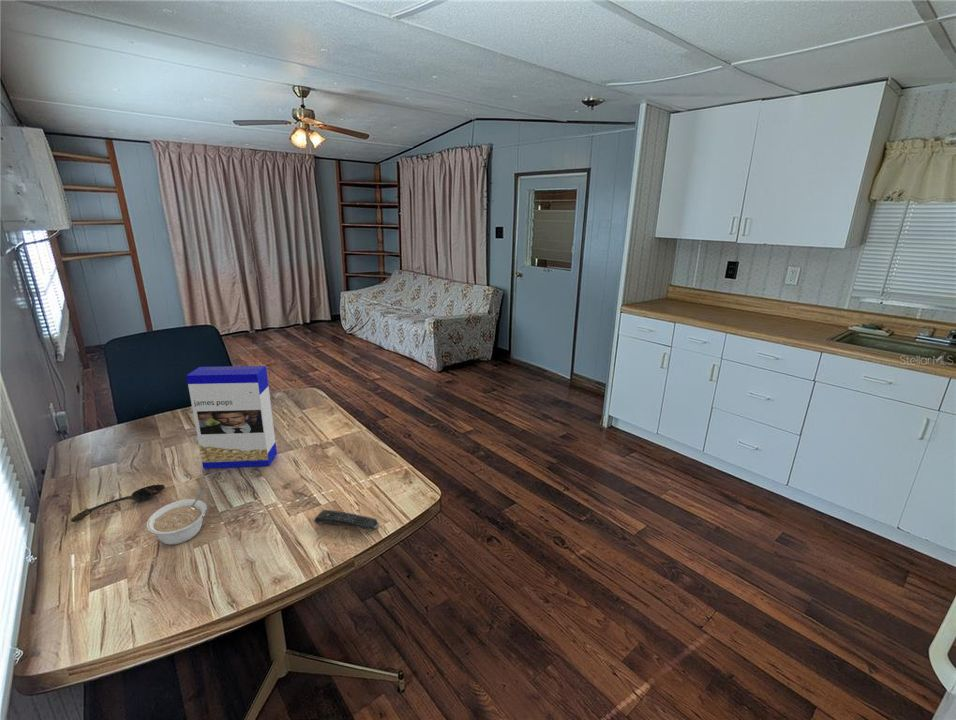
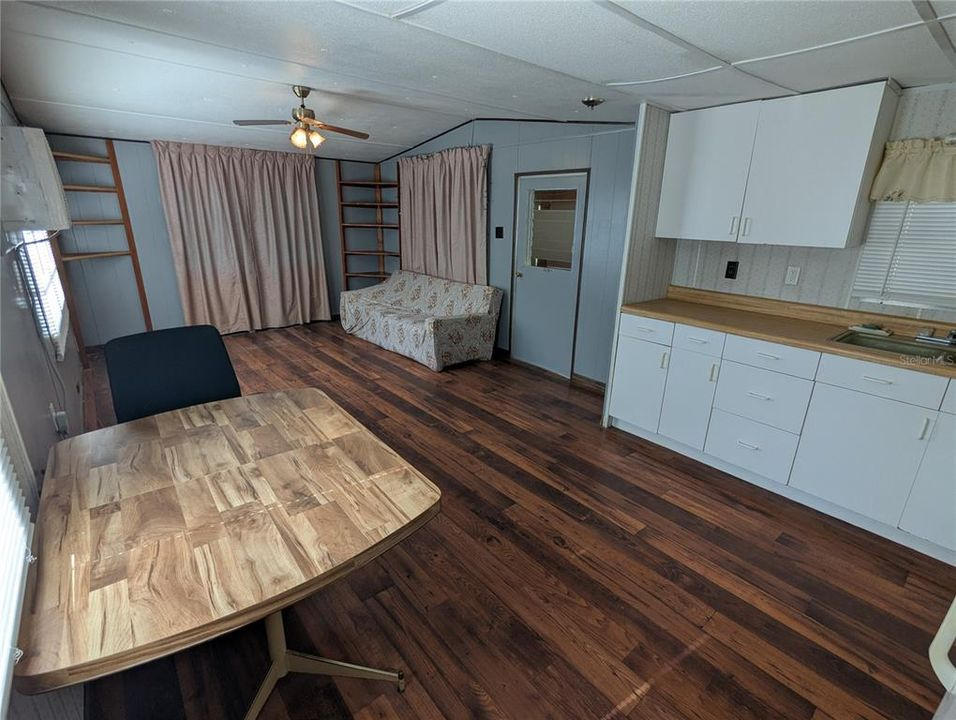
- legume [146,489,208,546]
- remote control [313,509,380,531]
- cereal box [186,365,278,469]
- spoon [69,484,166,523]
